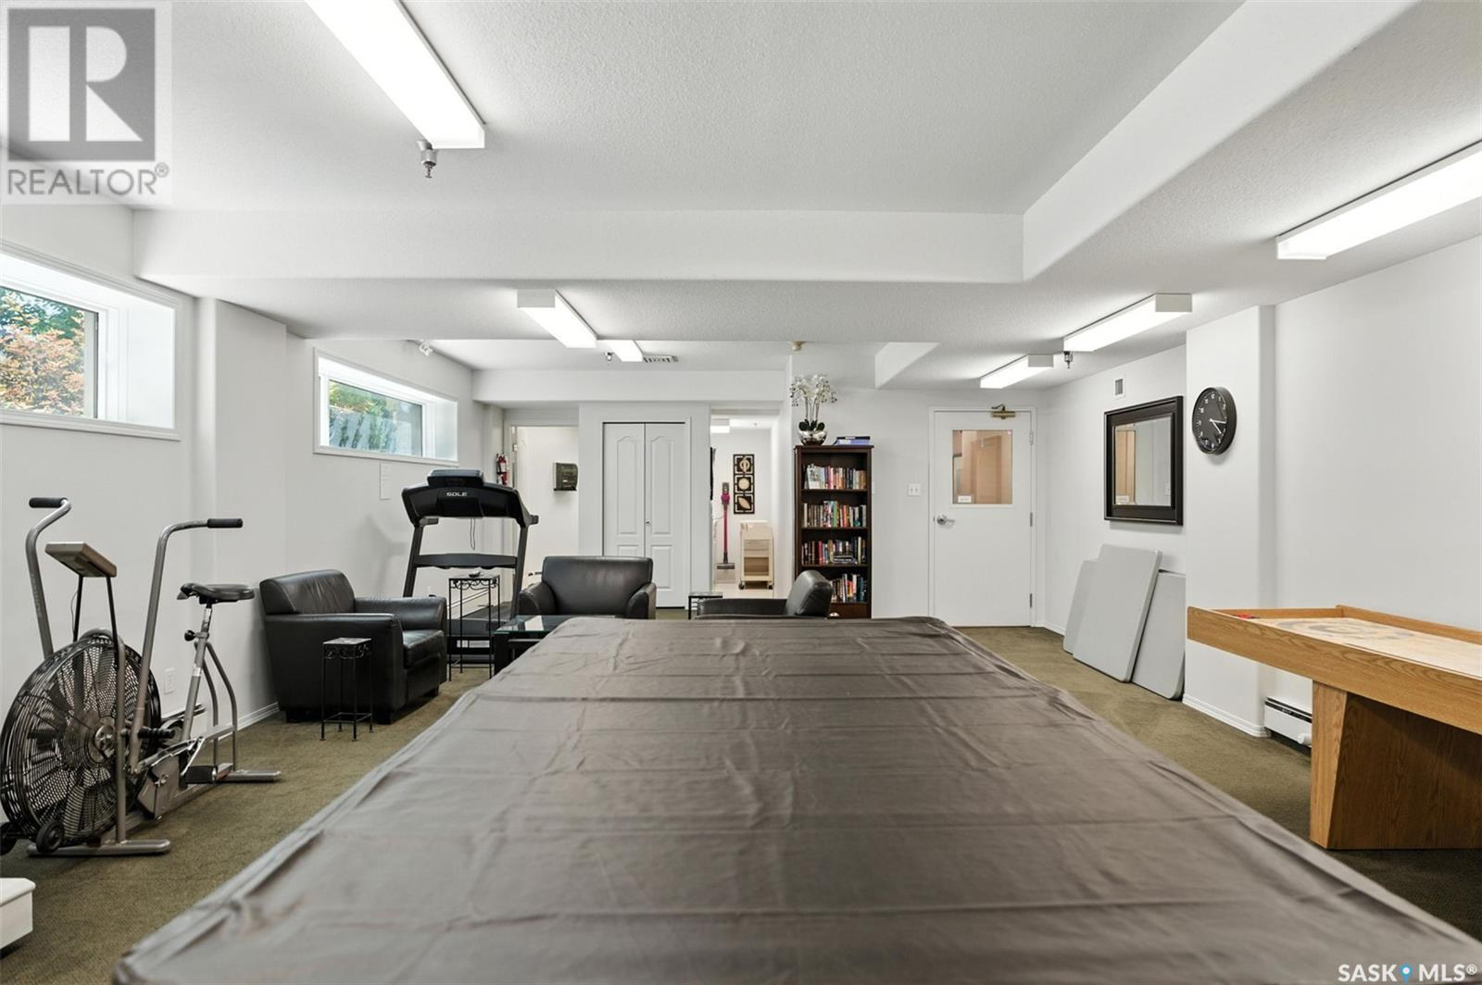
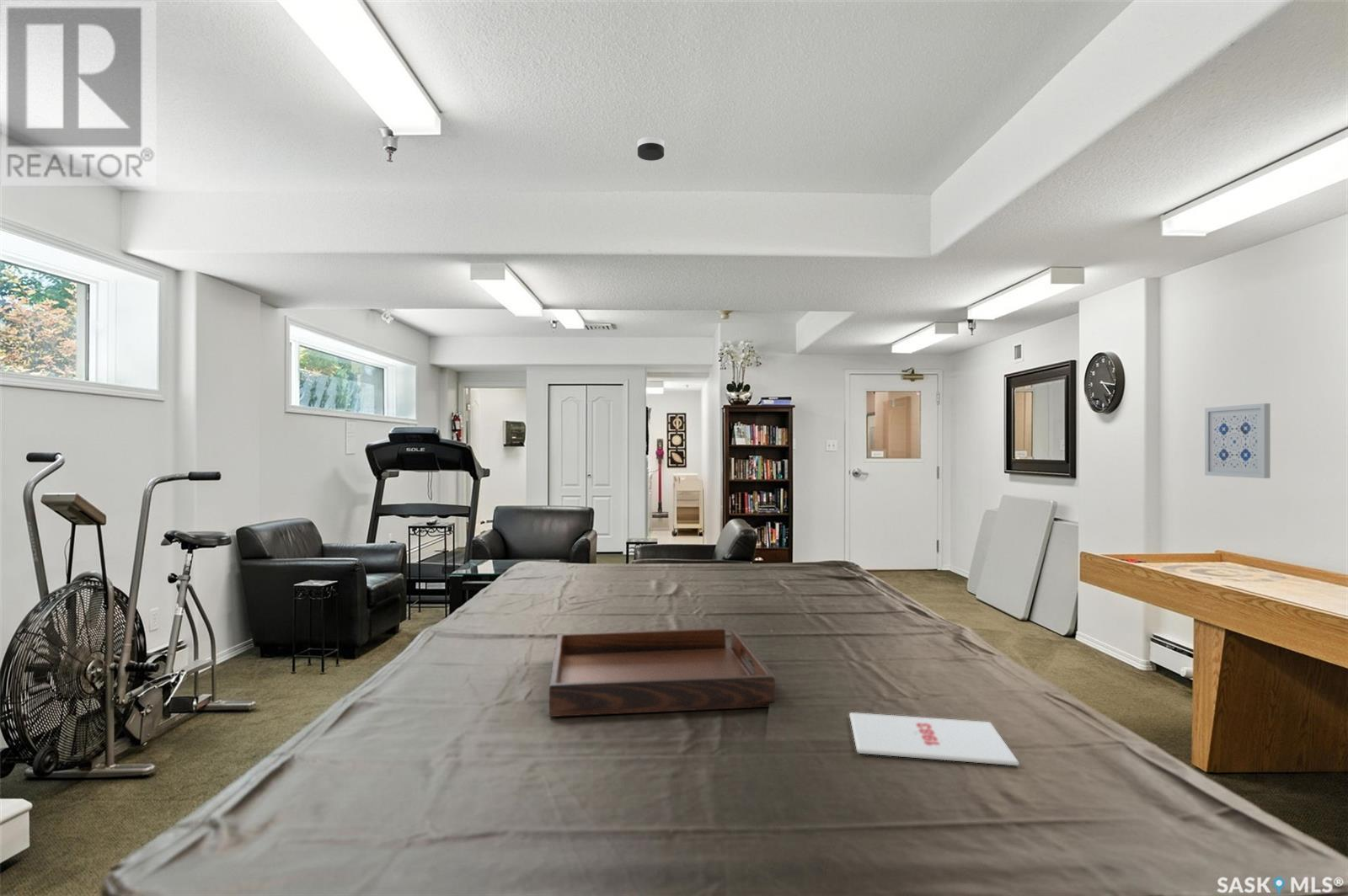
+ serving tray [548,627,776,717]
+ smoke detector [636,136,665,162]
+ magazine [848,712,1020,766]
+ wall art [1204,403,1271,479]
